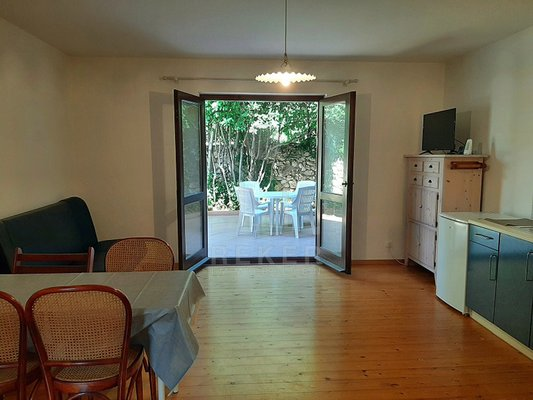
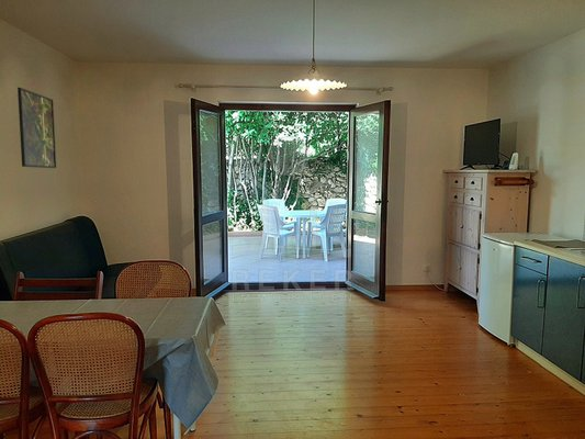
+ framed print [16,87,57,169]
